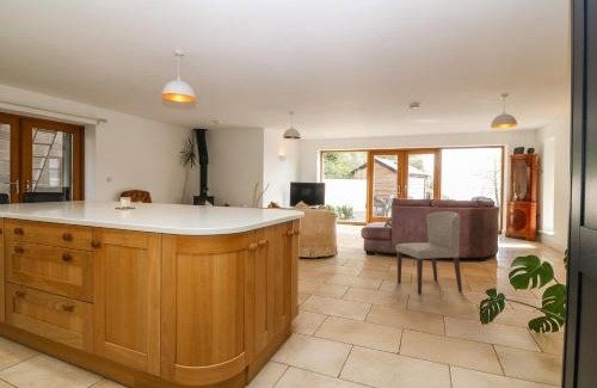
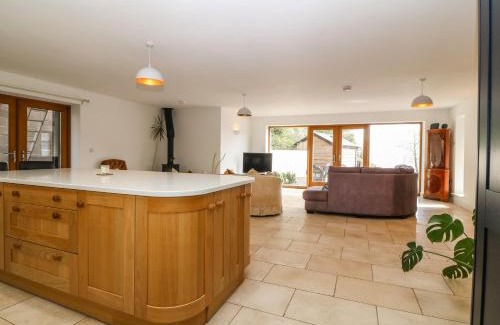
- chair [394,210,463,295]
